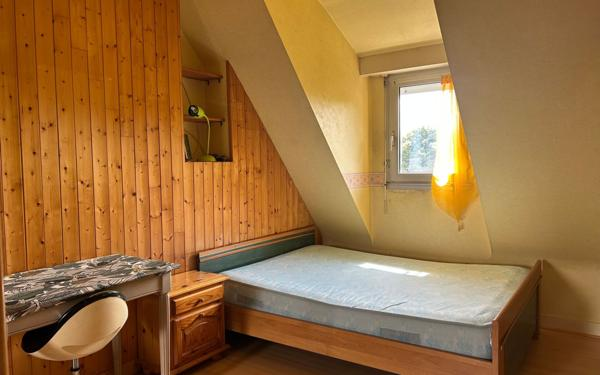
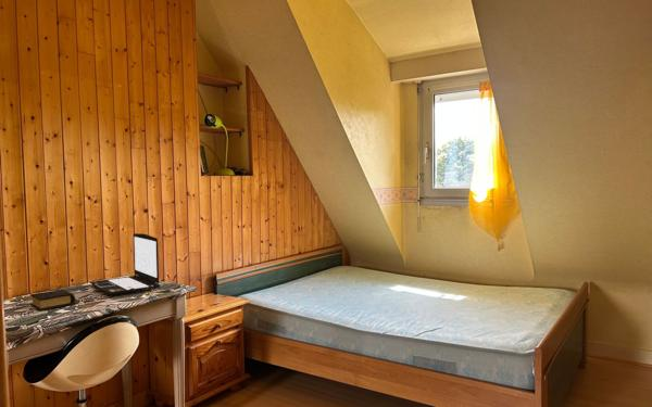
+ laptop [89,232,162,296]
+ book [29,289,76,311]
